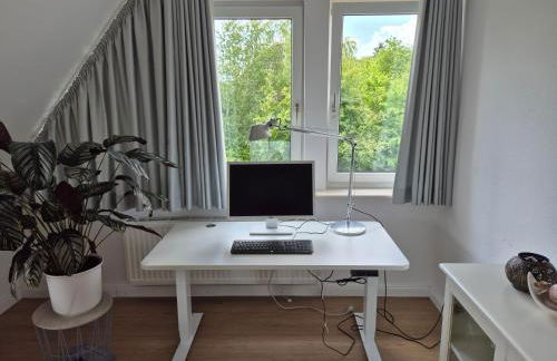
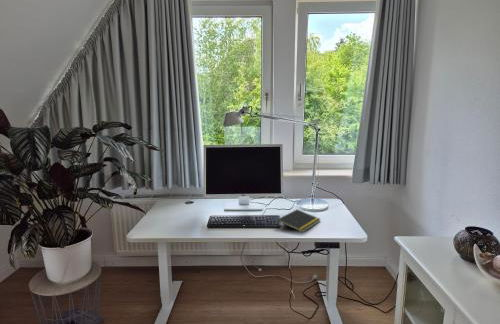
+ notepad [276,208,321,233]
